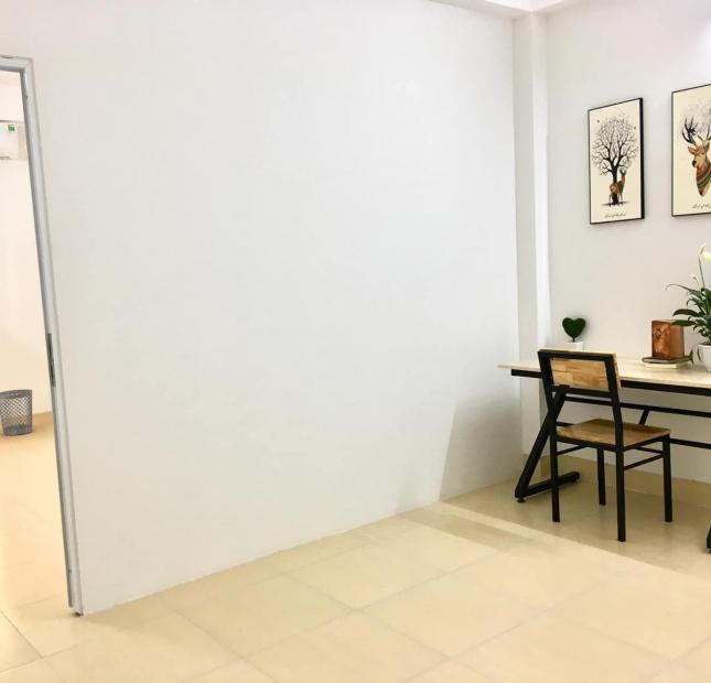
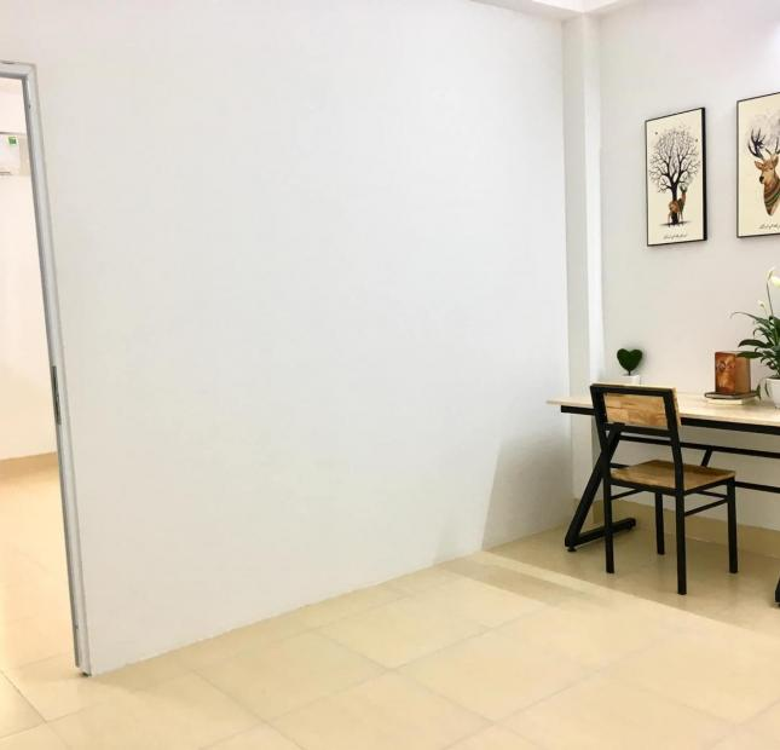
- wastebasket [0,388,33,436]
